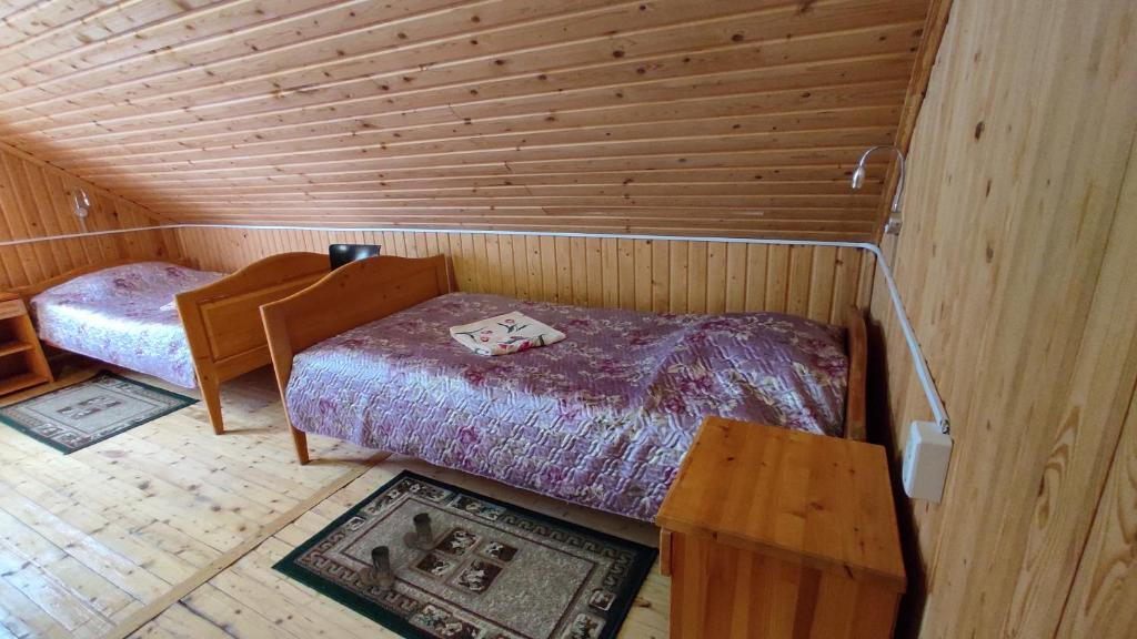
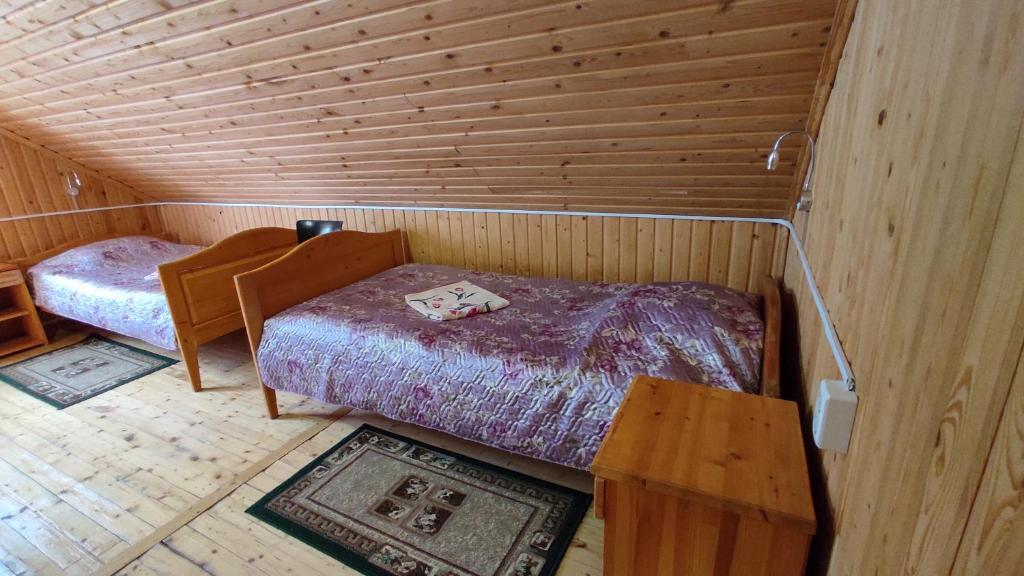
- boots [358,511,436,592]
